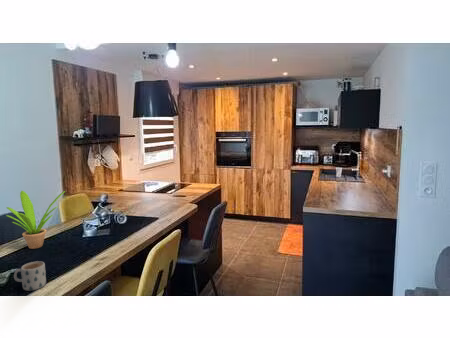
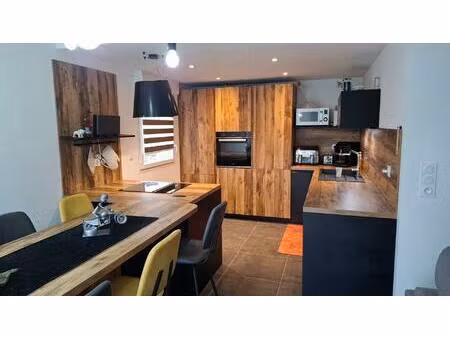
- potted plant [5,190,66,250]
- mug [13,260,47,292]
